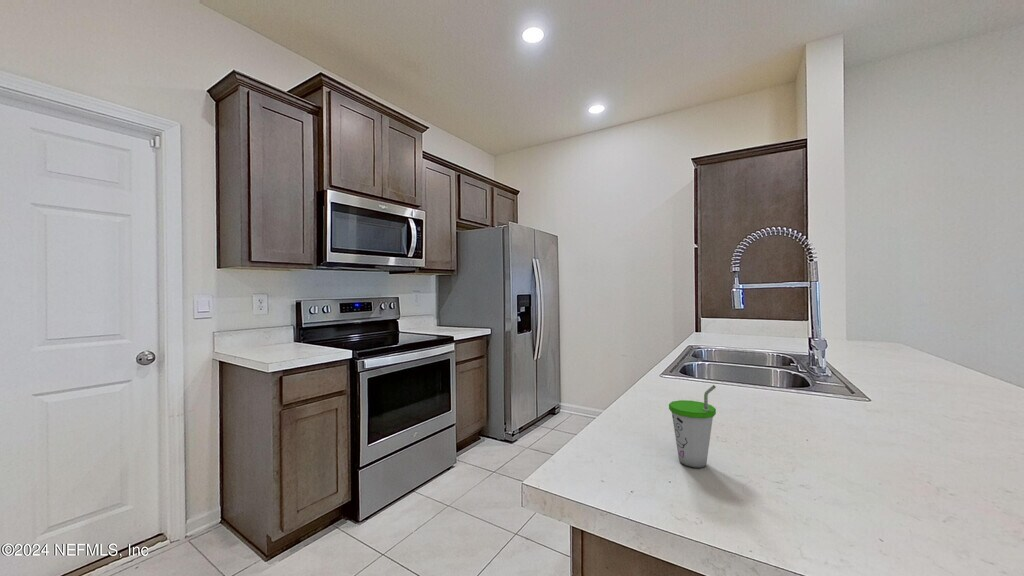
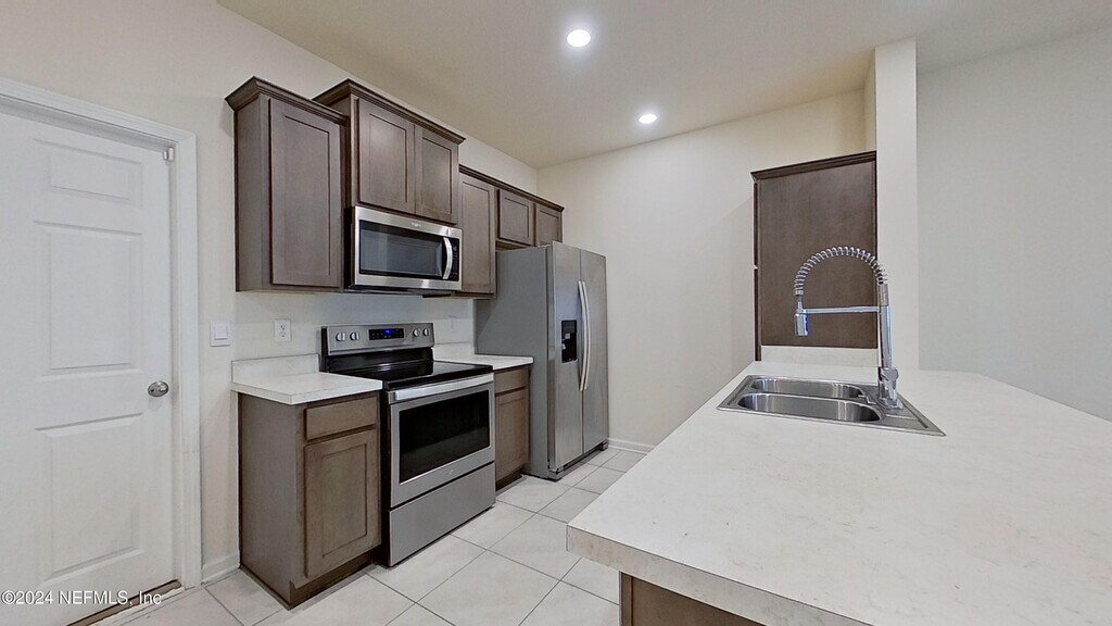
- cup [668,384,717,469]
